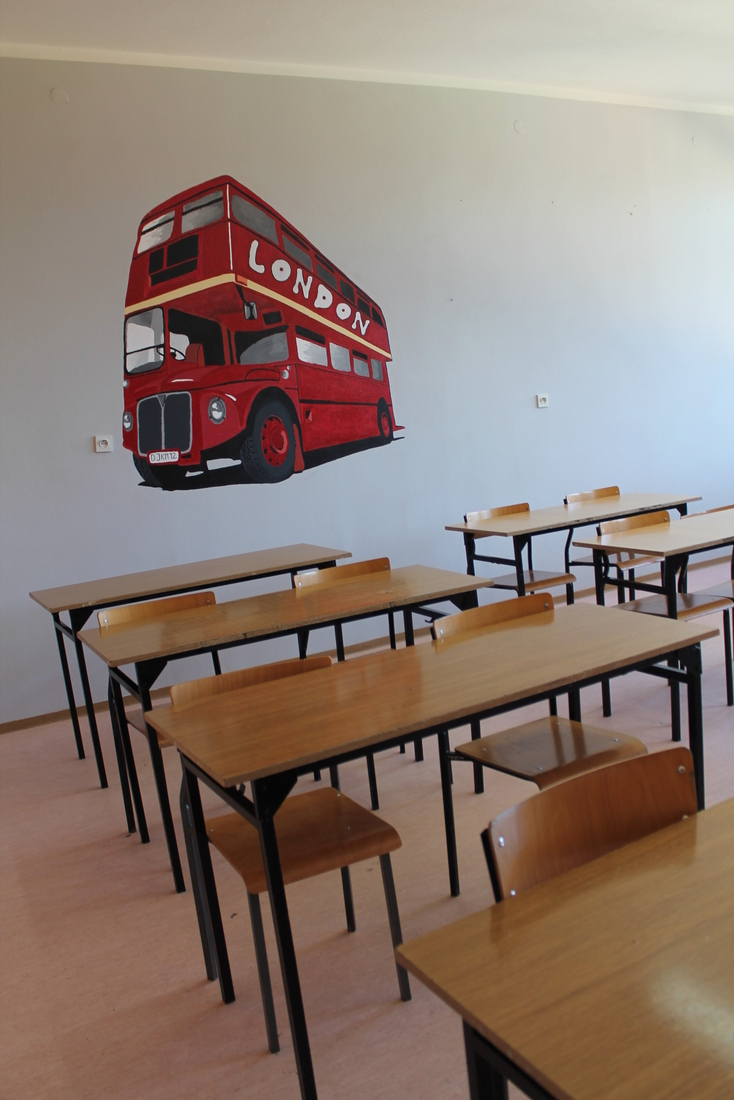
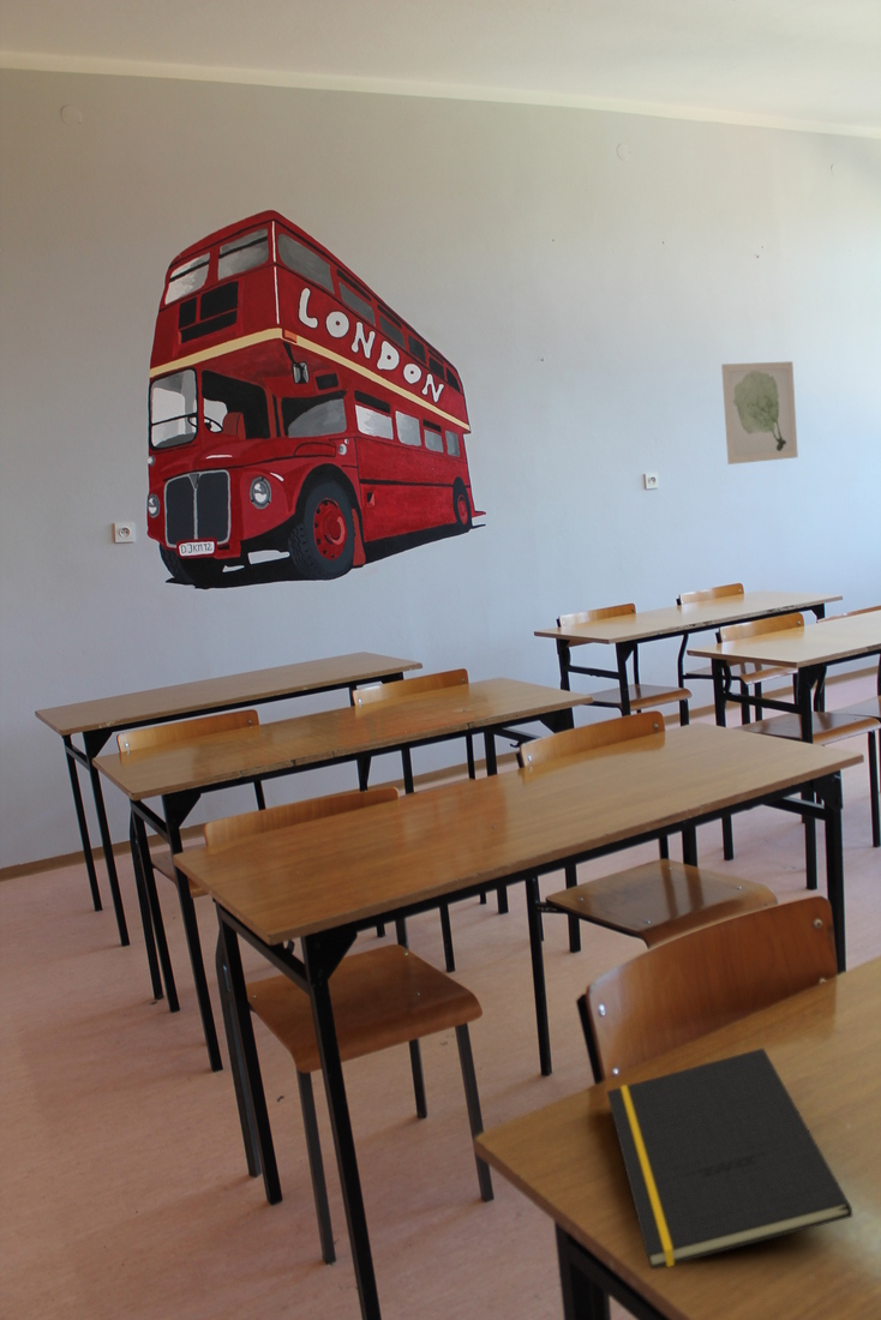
+ wall art [720,360,799,466]
+ notepad [606,1048,853,1270]
